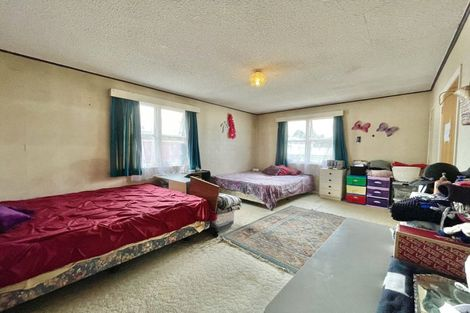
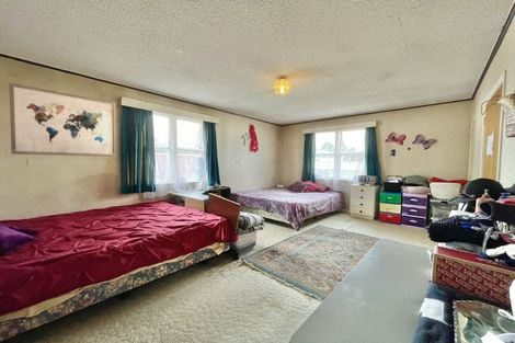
+ wall art [8,82,117,158]
